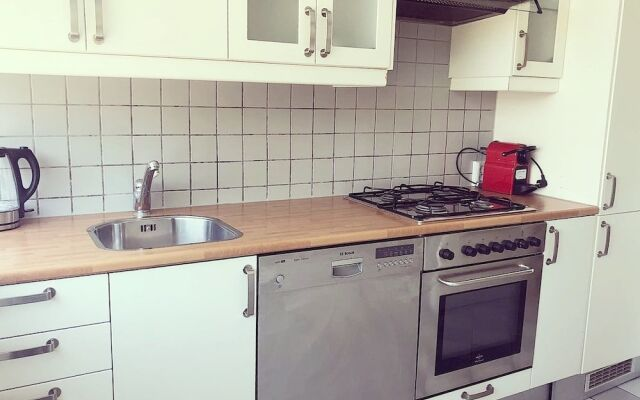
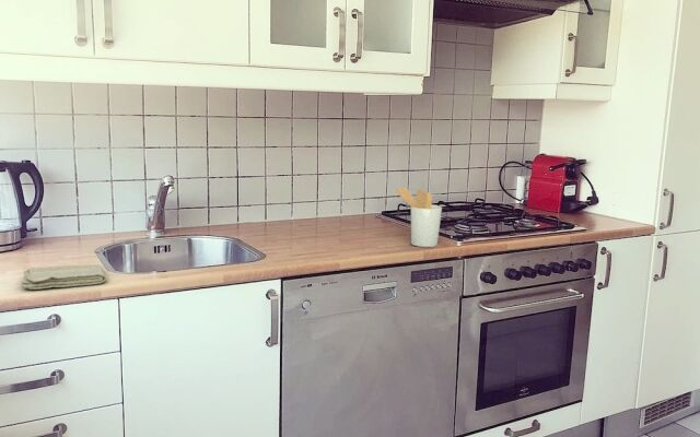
+ utensil holder [395,187,443,248]
+ washcloth [22,263,107,291]
